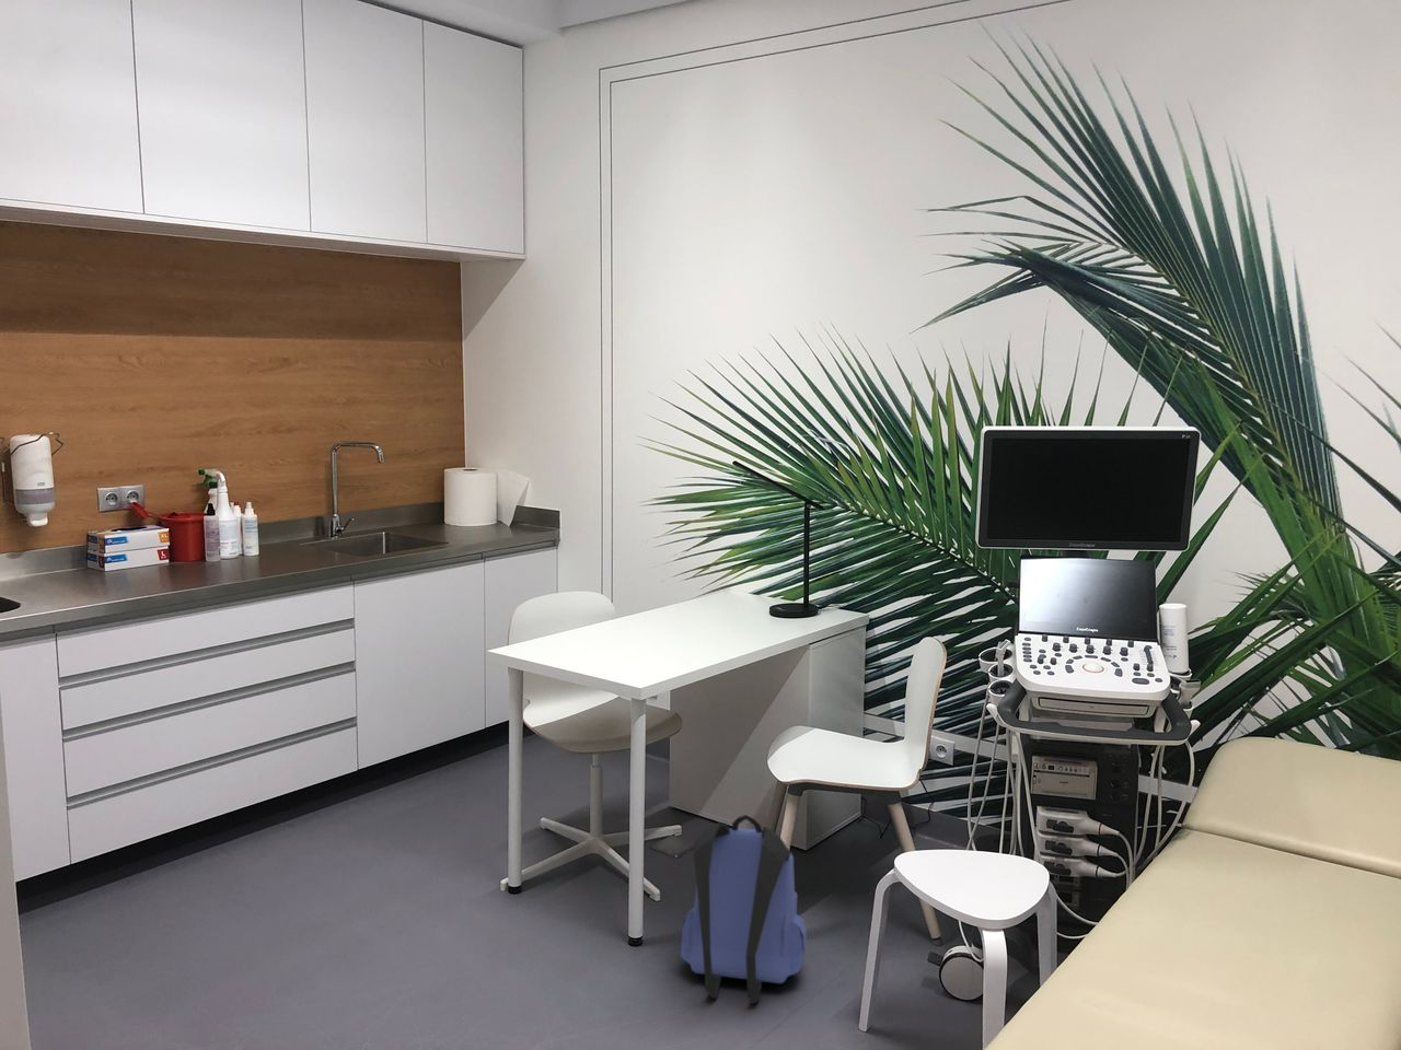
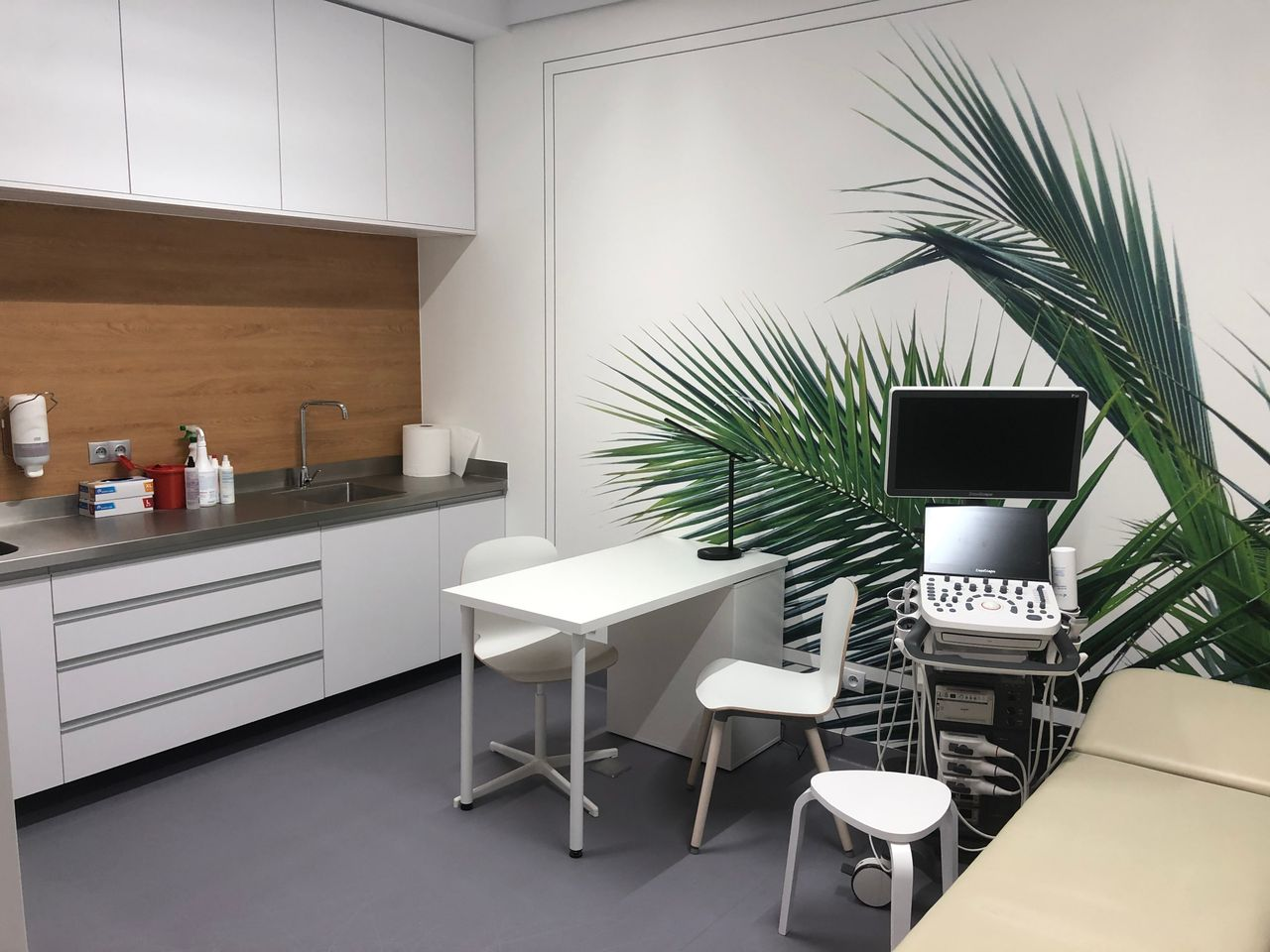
- backpack [680,814,808,1005]
